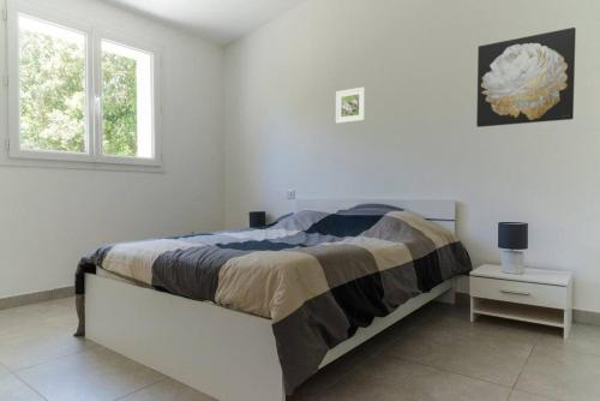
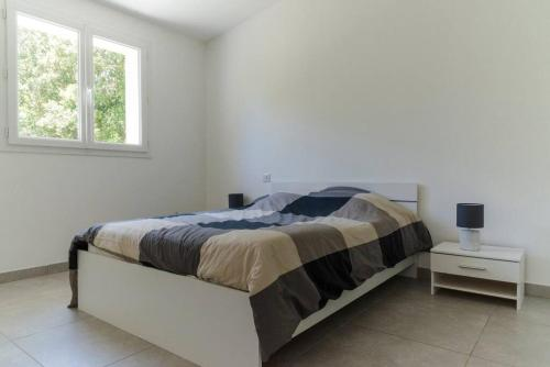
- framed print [335,86,366,125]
- wall art [475,26,577,128]
